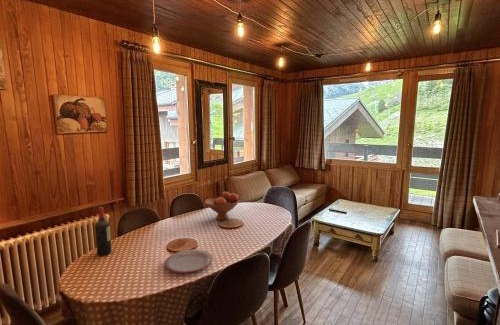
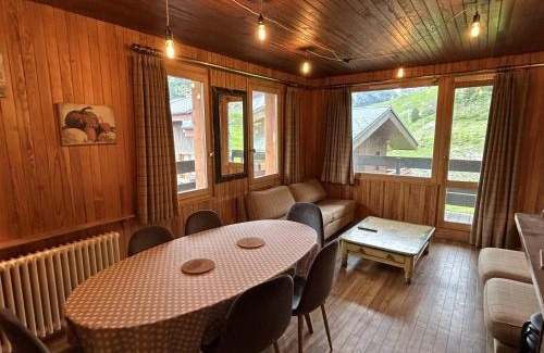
- wine bottle [94,206,112,257]
- fruit bowl [204,191,240,221]
- plate [164,248,214,274]
